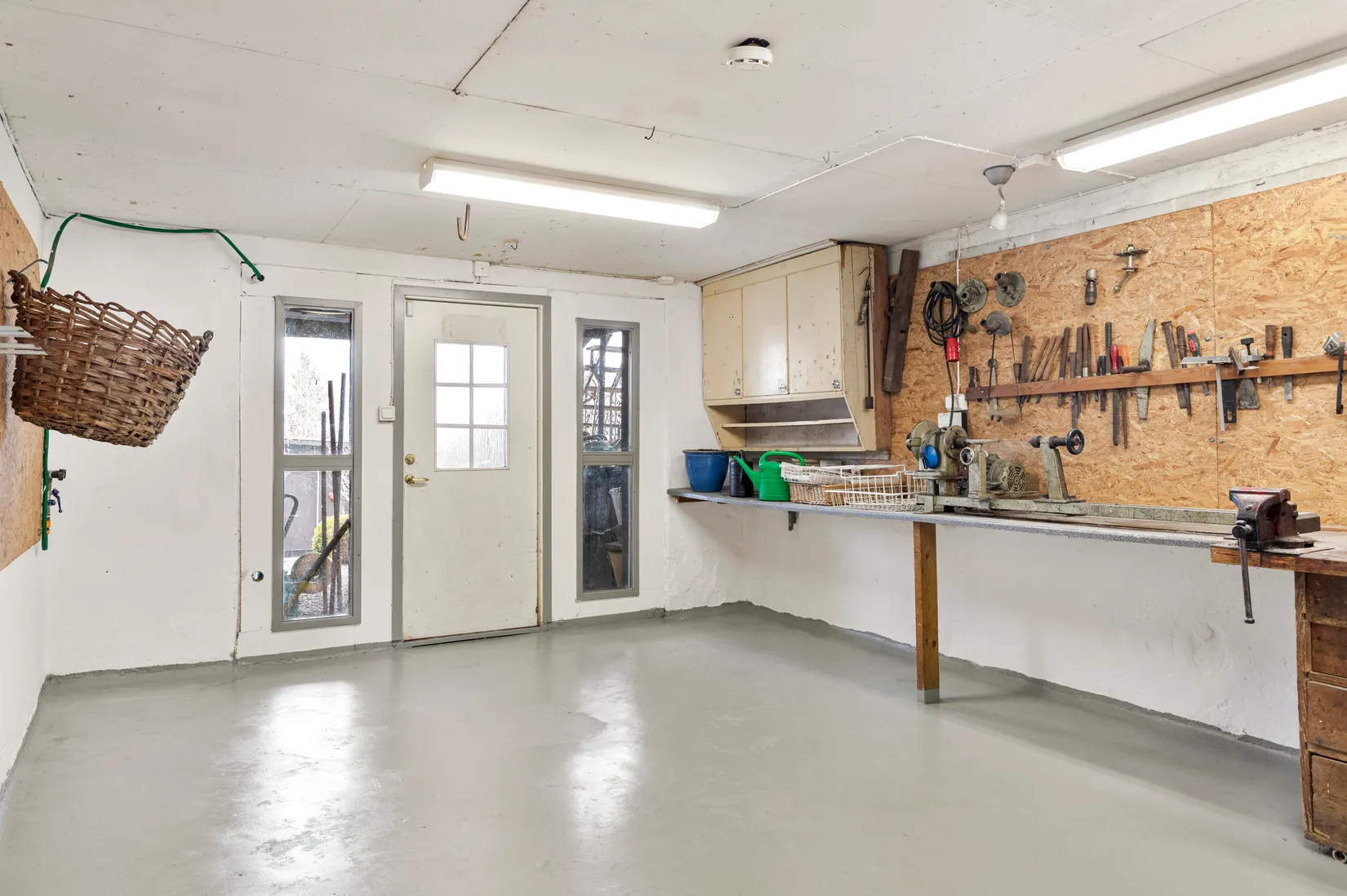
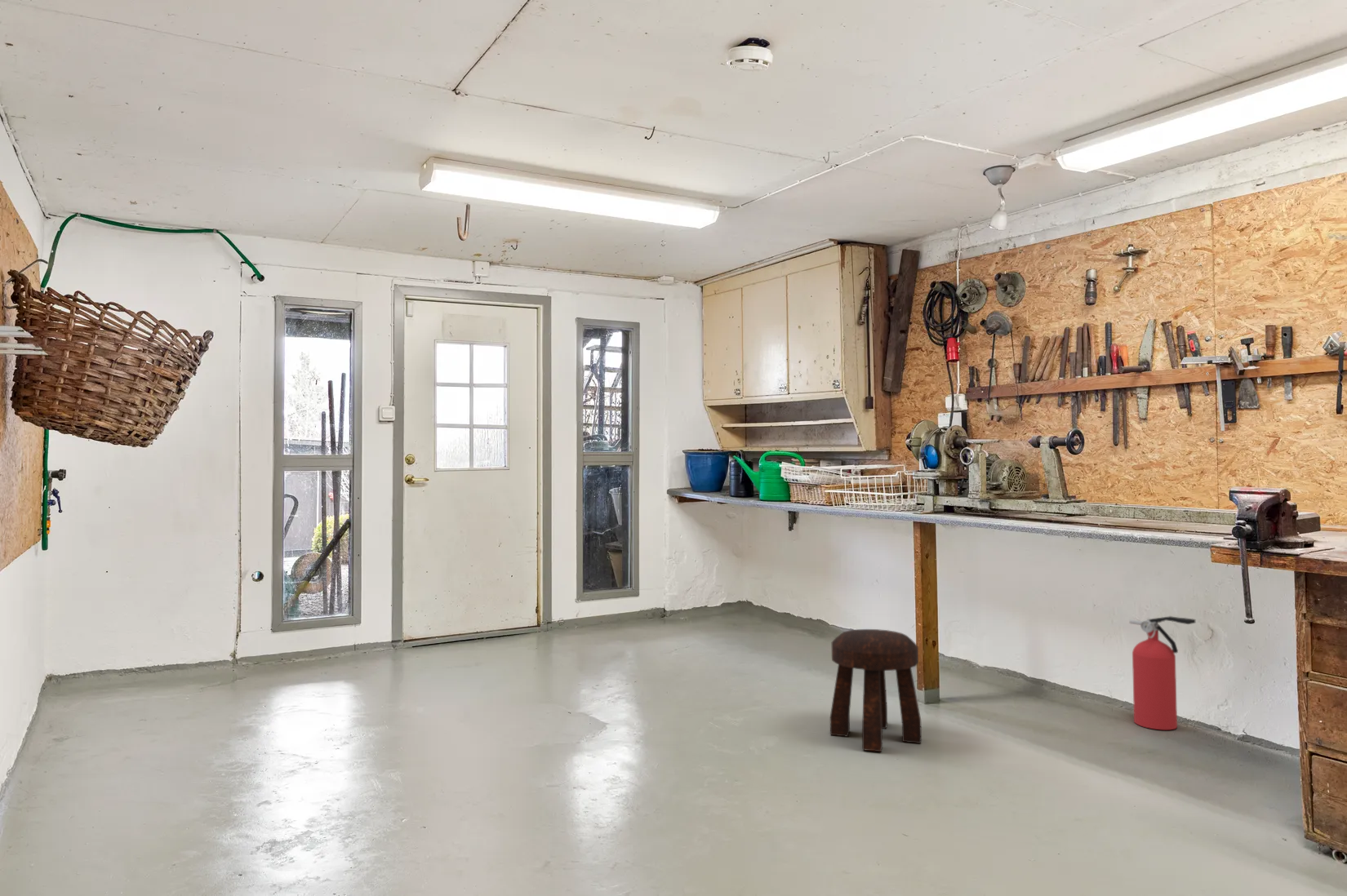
+ stool [829,628,922,752]
+ fire extinguisher [1128,615,1196,730]
